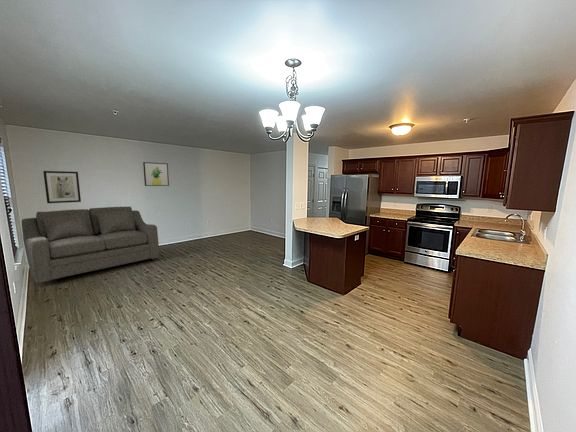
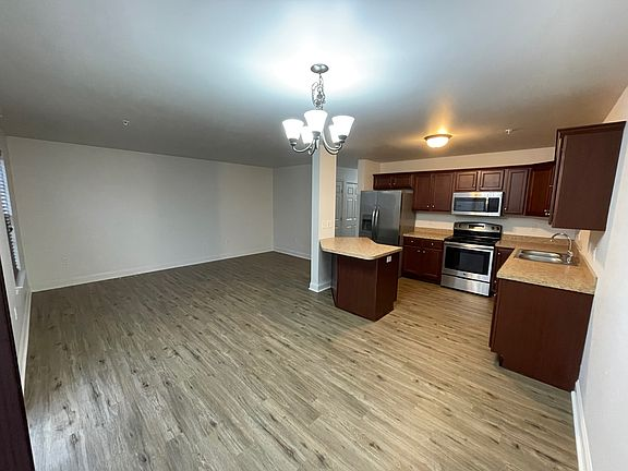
- sofa [21,206,160,285]
- wall art [142,161,170,187]
- wall art [42,170,82,204]
